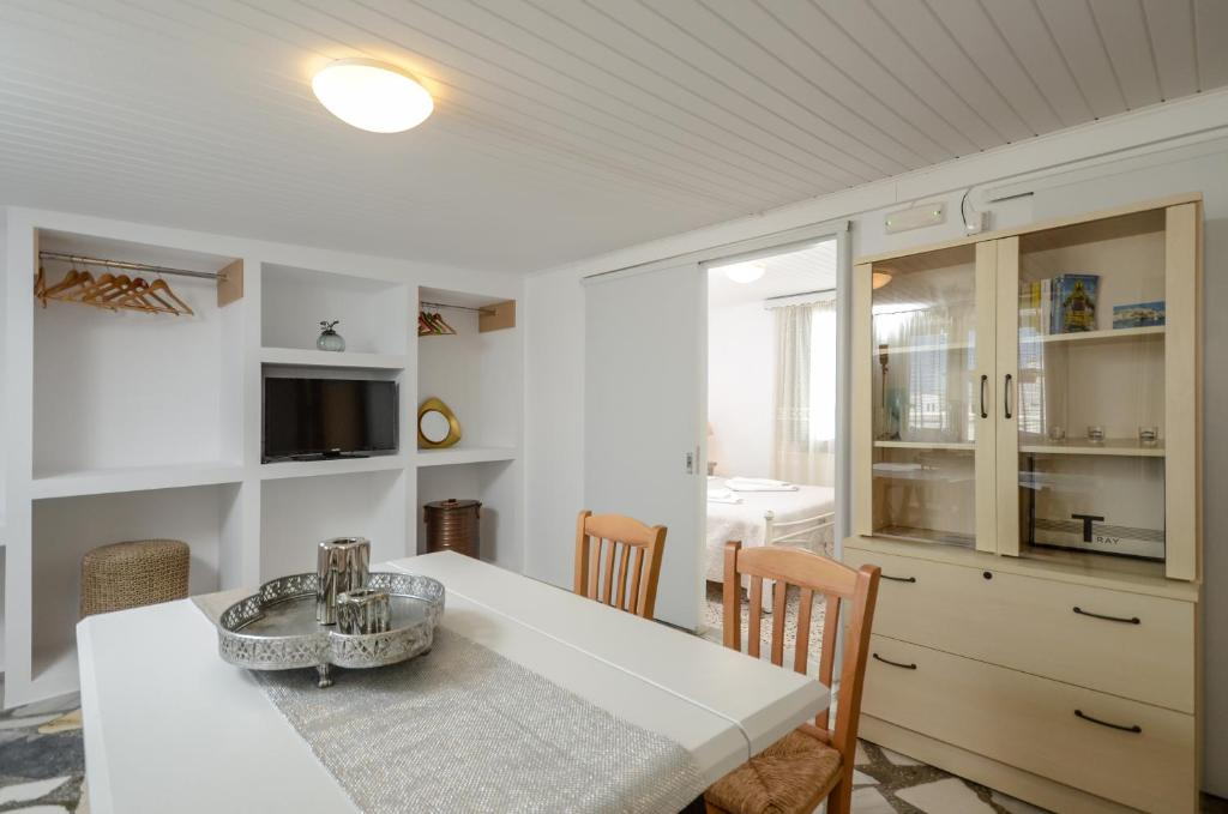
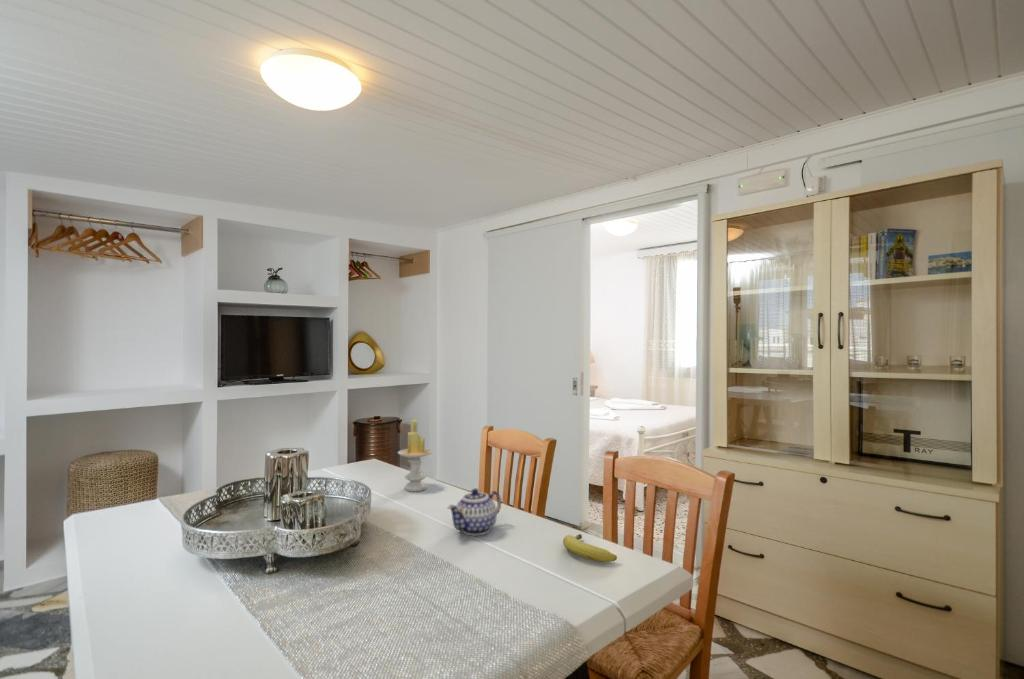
+ candle [397,418,434,492]
+ teapot [447,488,502,536]
+ fruit [562,533,618,563]
